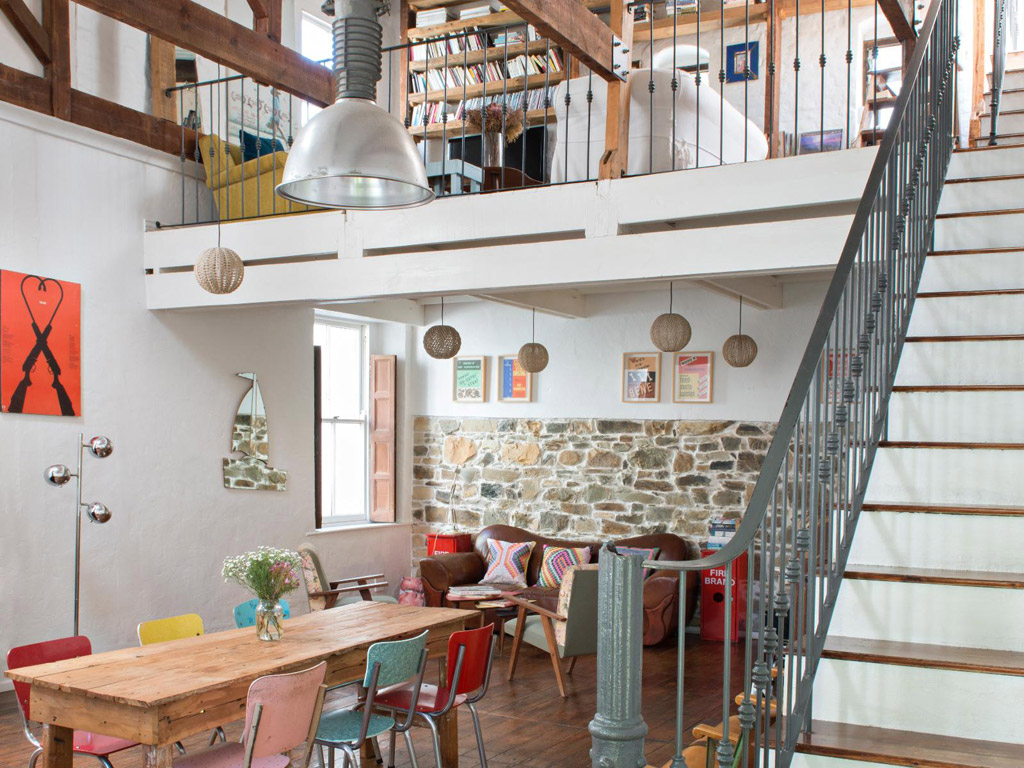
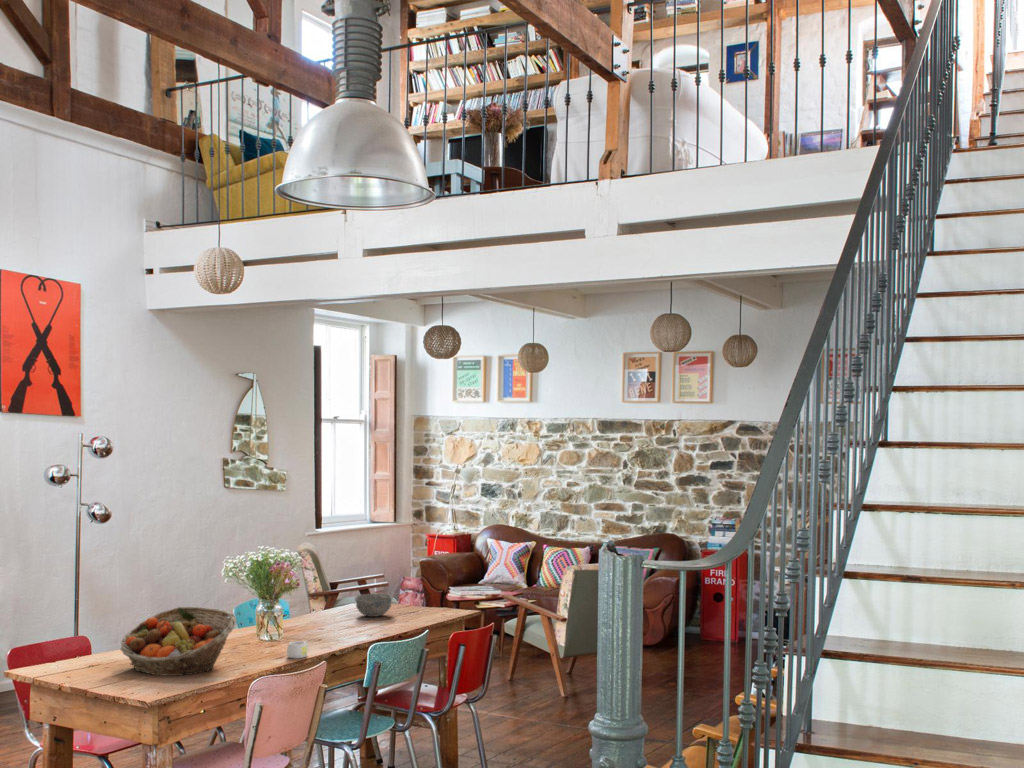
+ mug [286,640,310,660]
+ bowl [354,593,394,618]
+ fruit basket [119,606,237,677]
